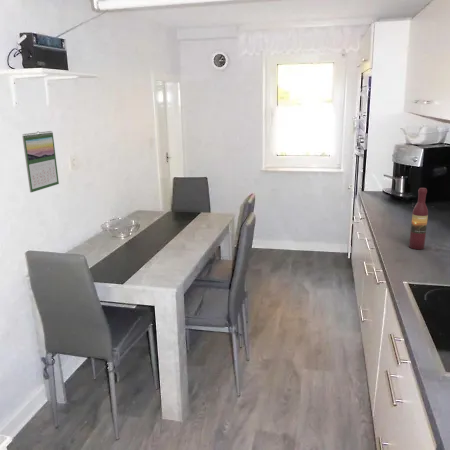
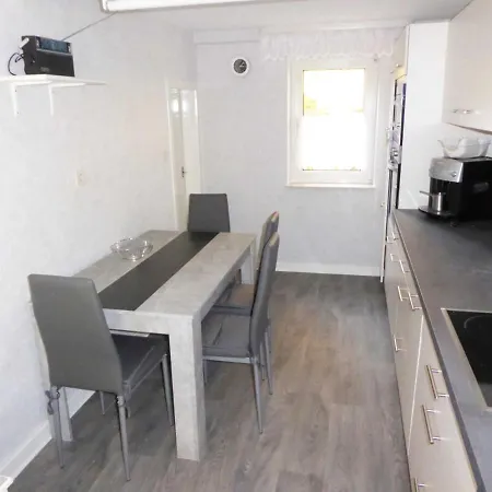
- wine bottle [408,187,429,250]
- calendar [21,130,60,193]
